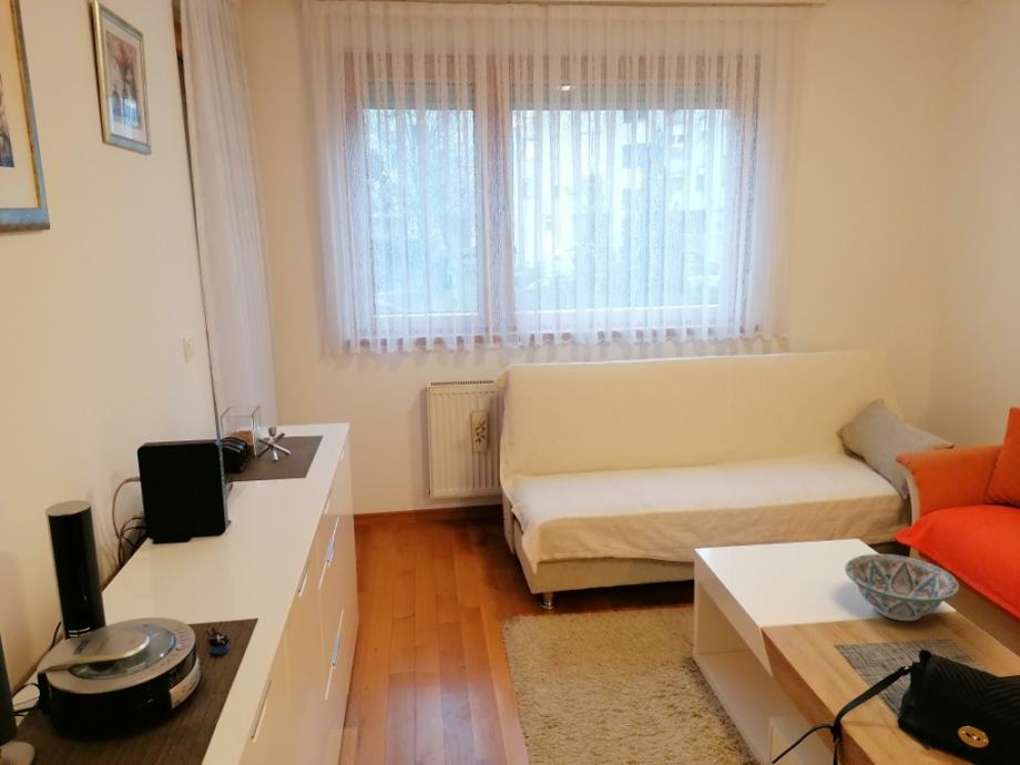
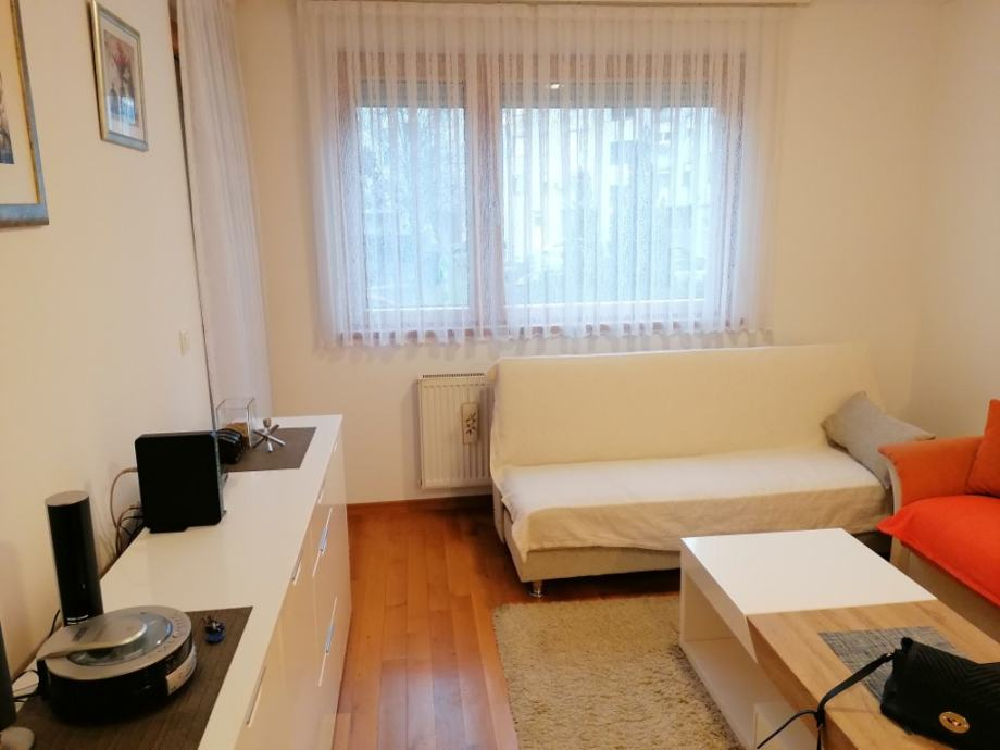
- decorative bowl [844,553,960,622]
